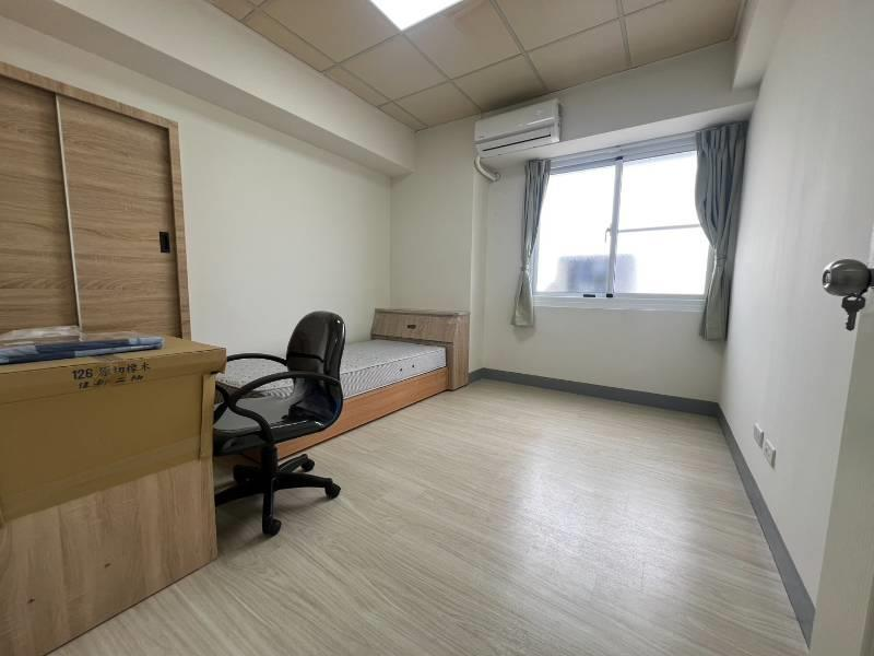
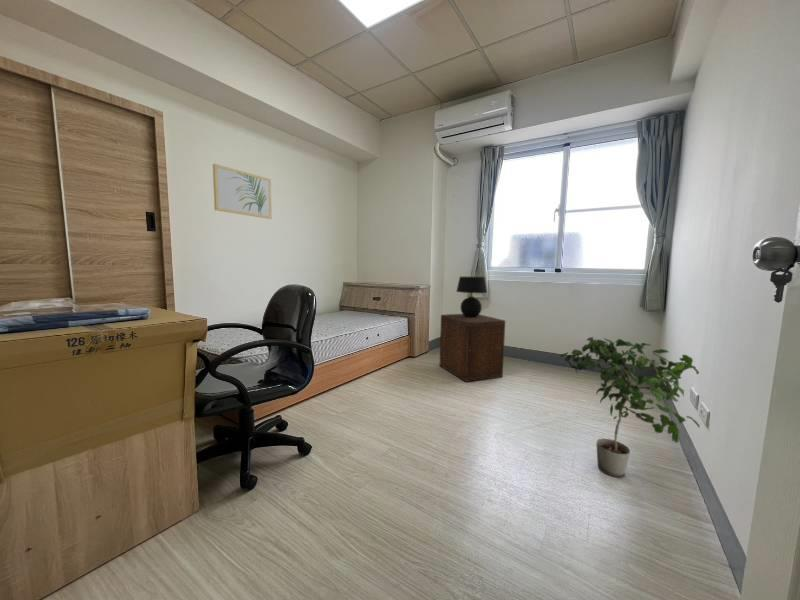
+ table lamp [455,276,488,317]
+ wall art [212,163,273,220]
+ potted plant [558,336,701,478]
+ nightstand [439,313,506,383]
